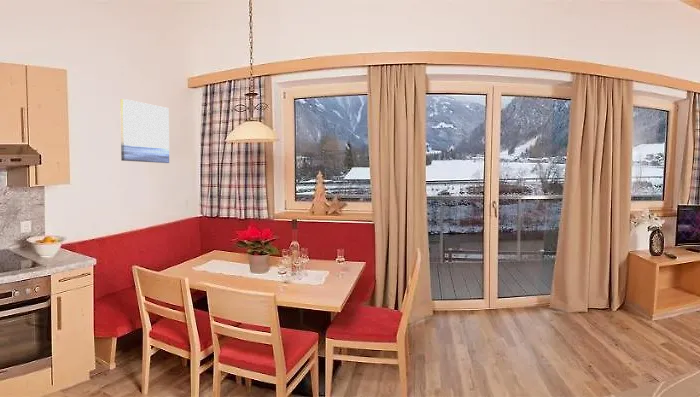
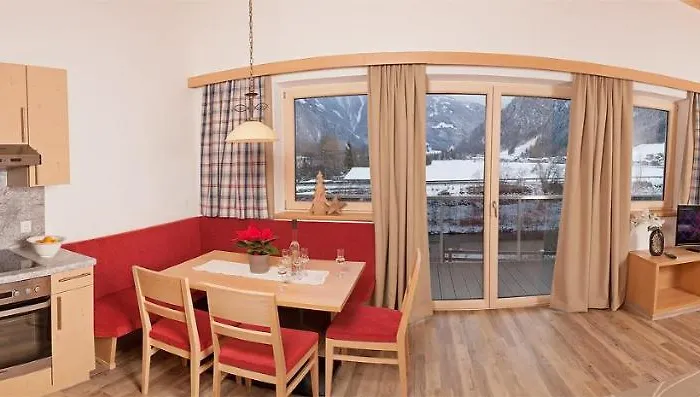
- wall art [119,98,170,164]
